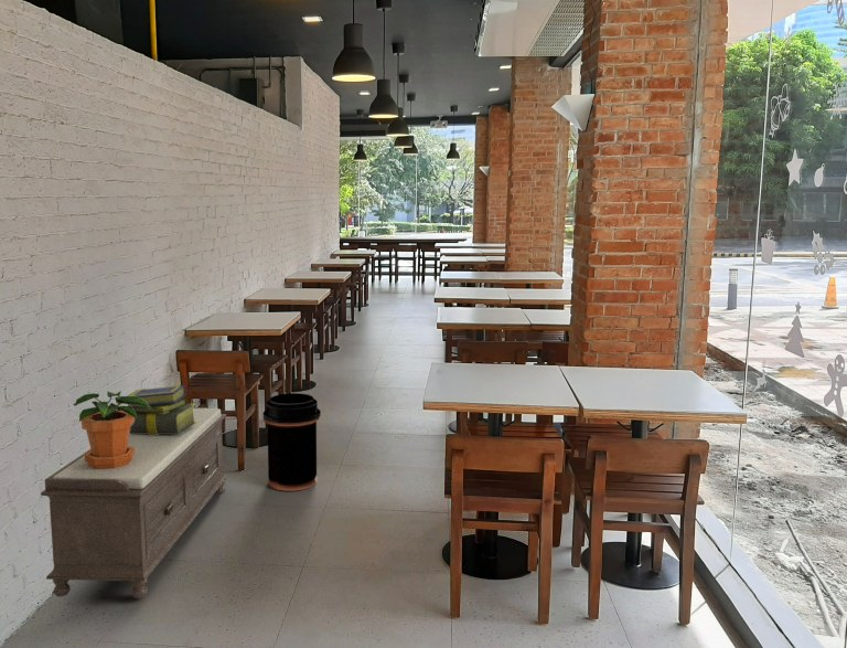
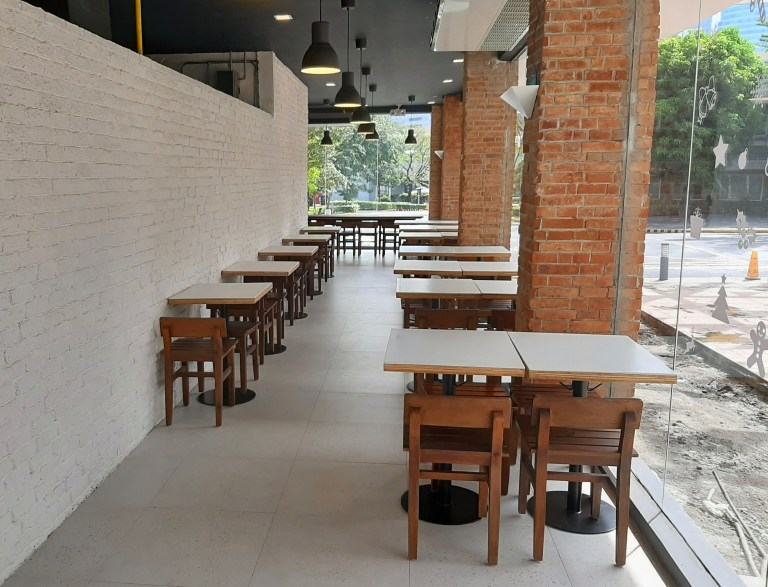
- trash can [261,392,322,492]
- bench [40,406,229,599]
- potted plant [72,390,151,469]
- stack of books [127,384,196,435]
